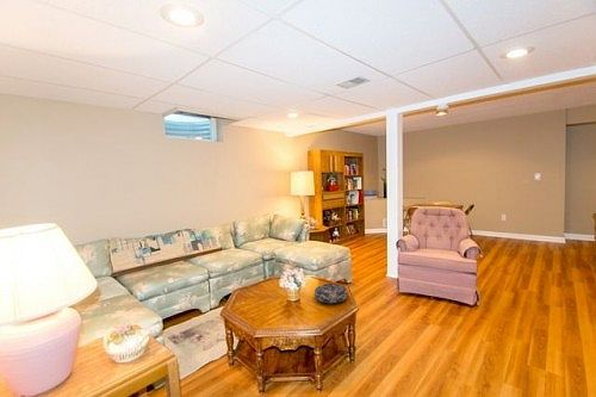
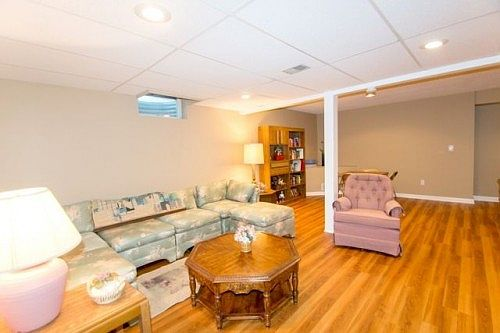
- decorative bowl [313,283,348,304]
